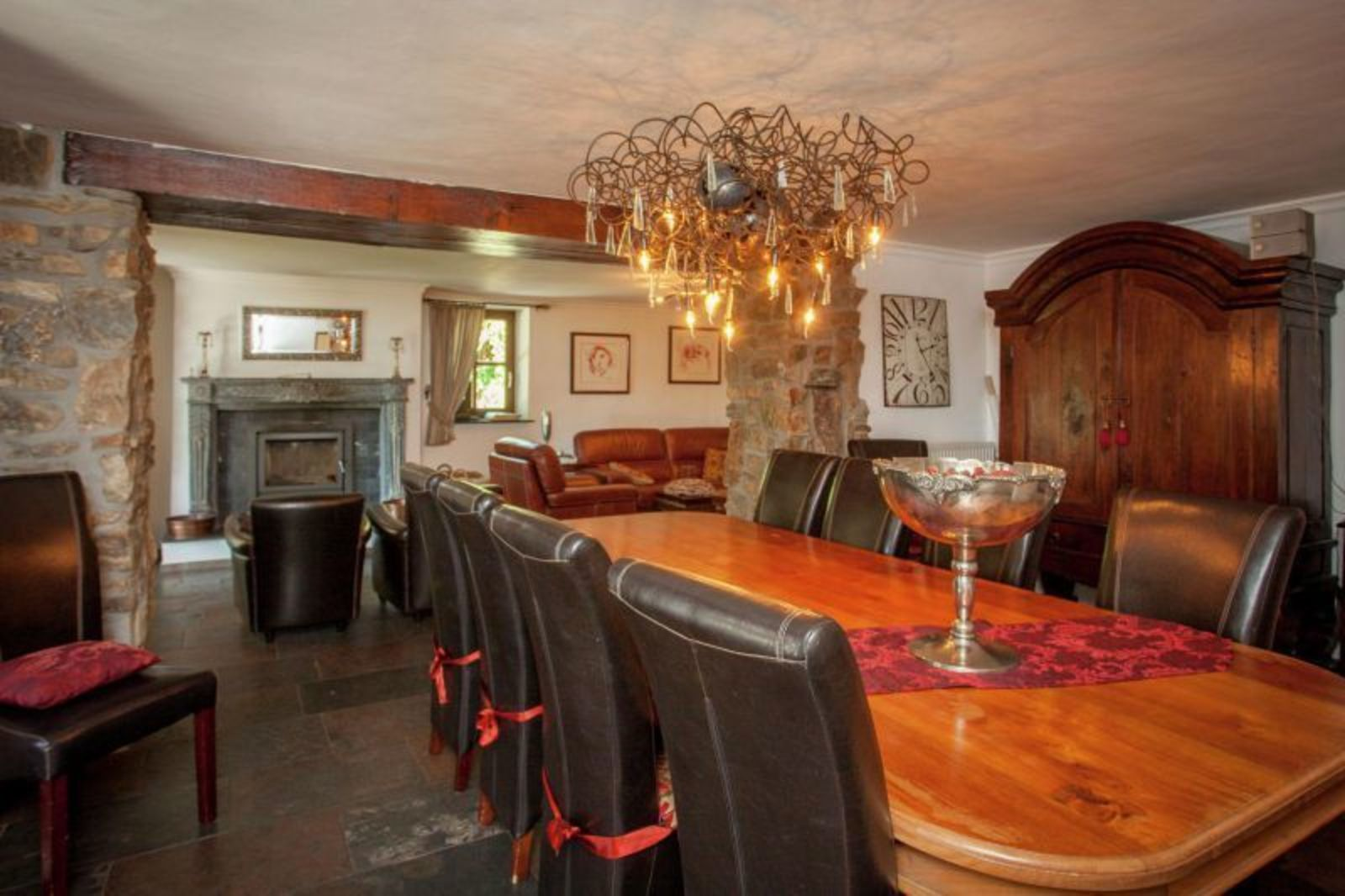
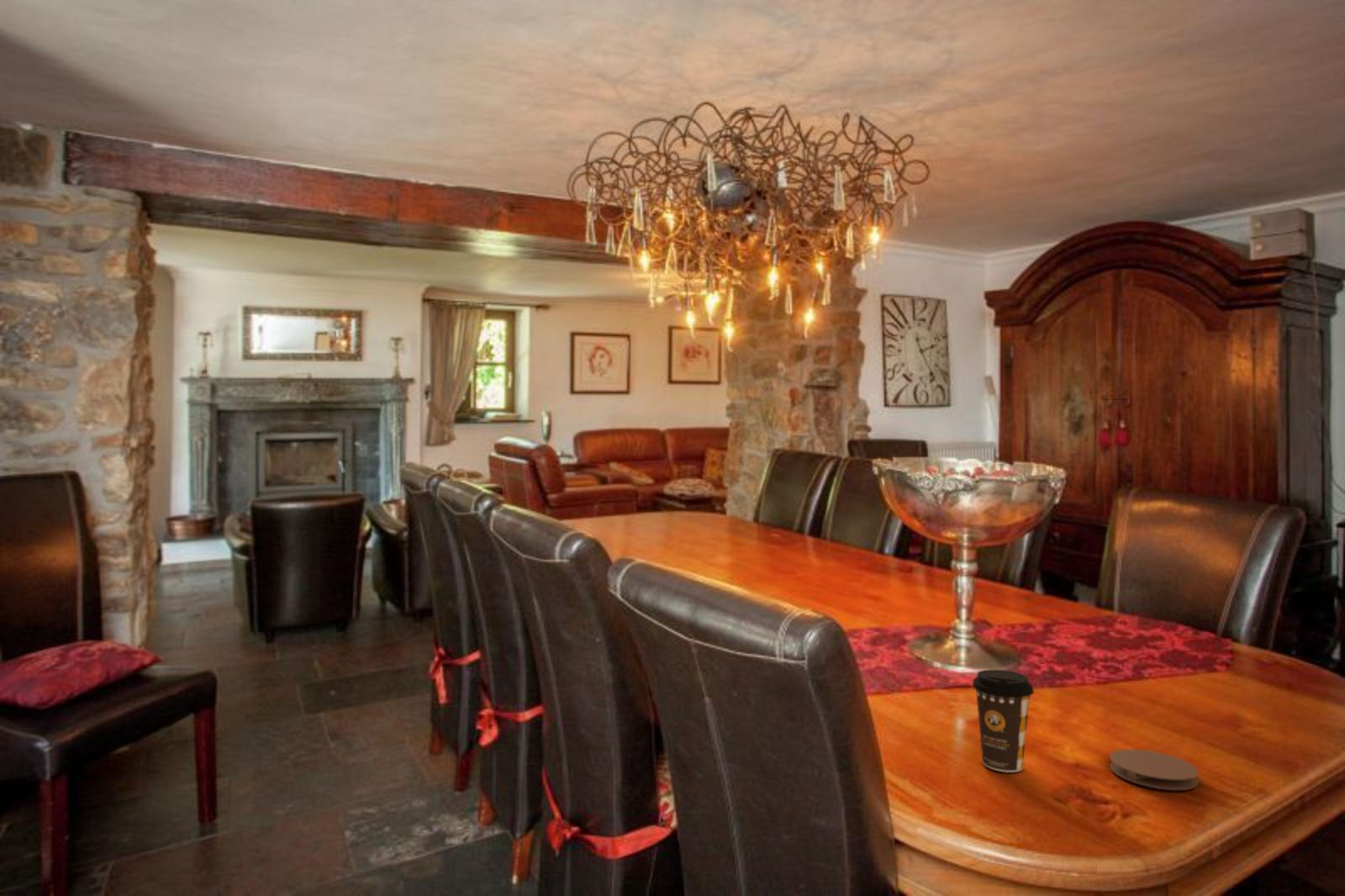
+ coaster [1109,748,1200,791]
+ coffee cup [971,669,1035,773]
